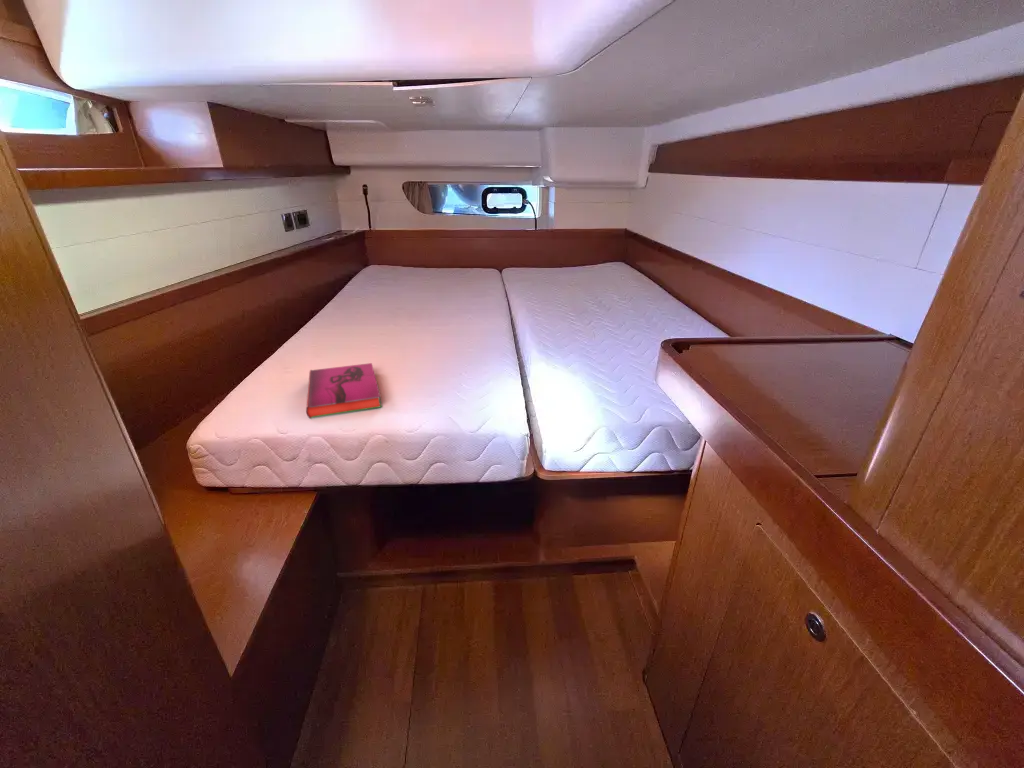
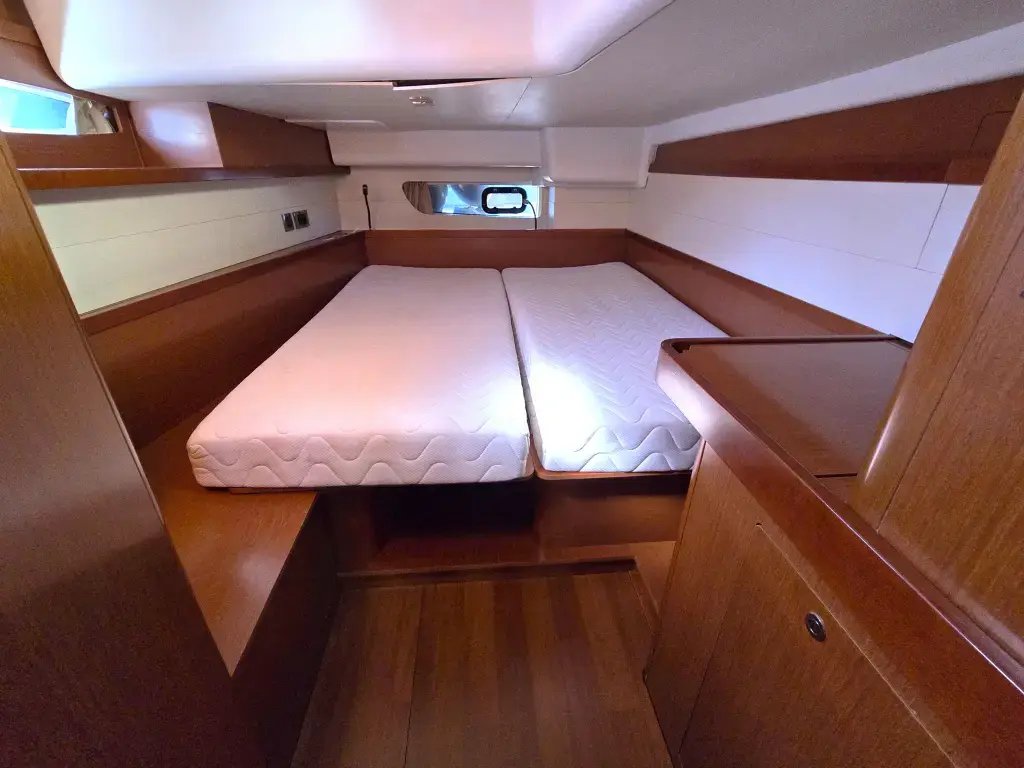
- hardback book [305,362,382,419]
